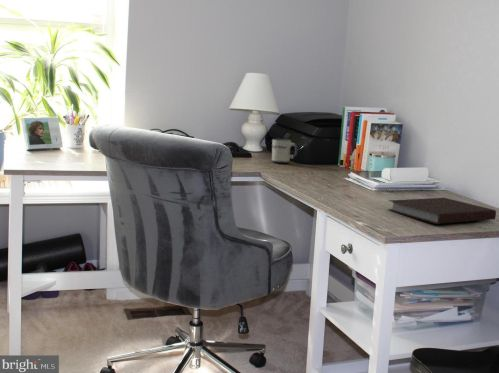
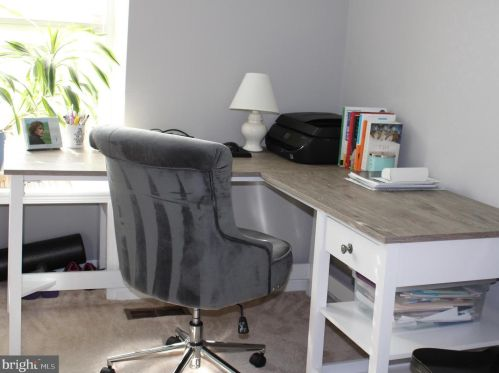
- notebook [388,197,497,225]
- mug [271,138,299,164]
